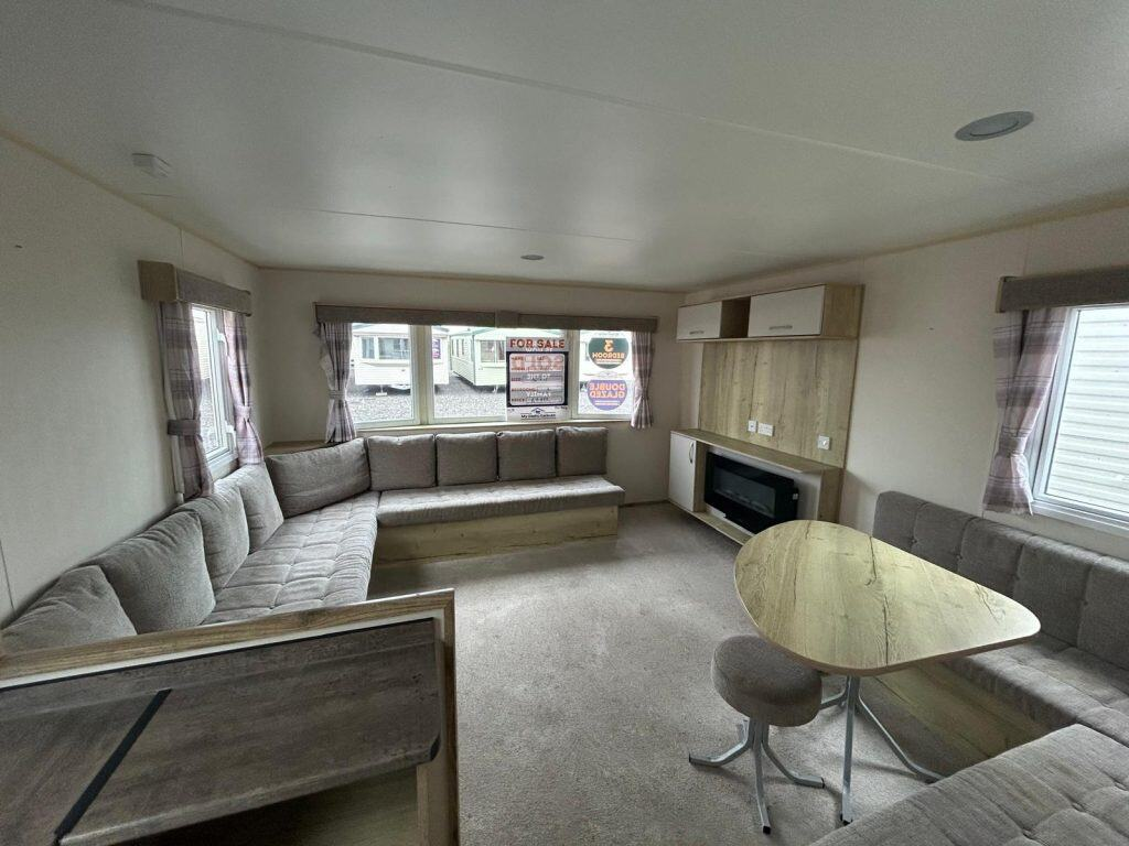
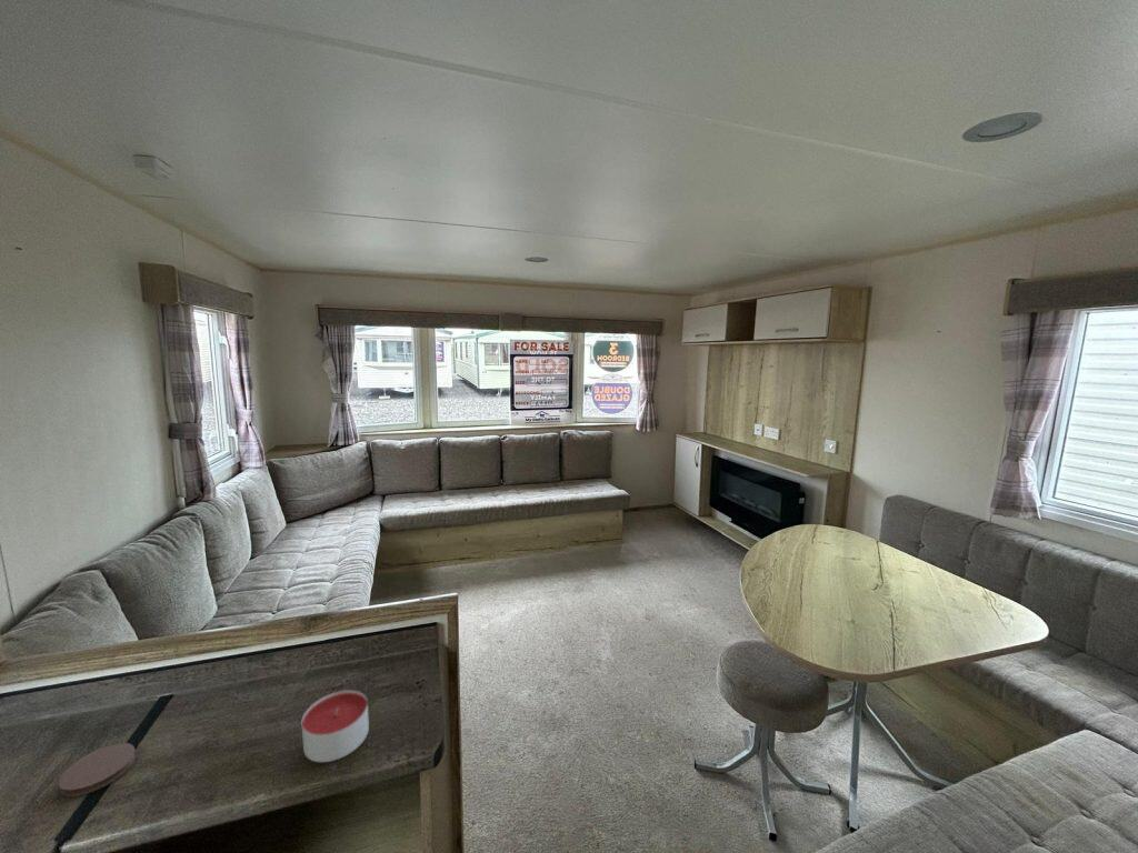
+ candle [301,689,370,763]
+ coaster [58,742,137,797]
